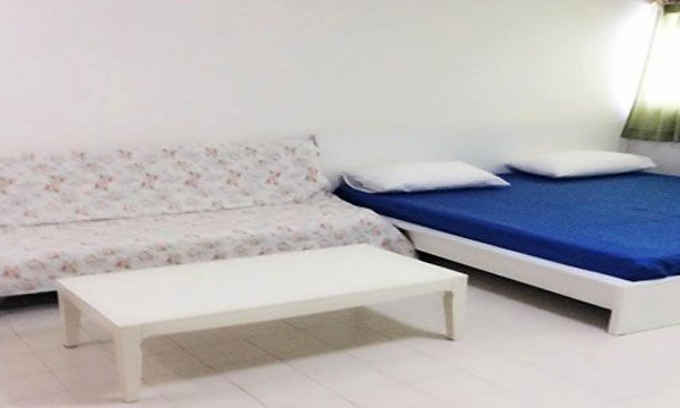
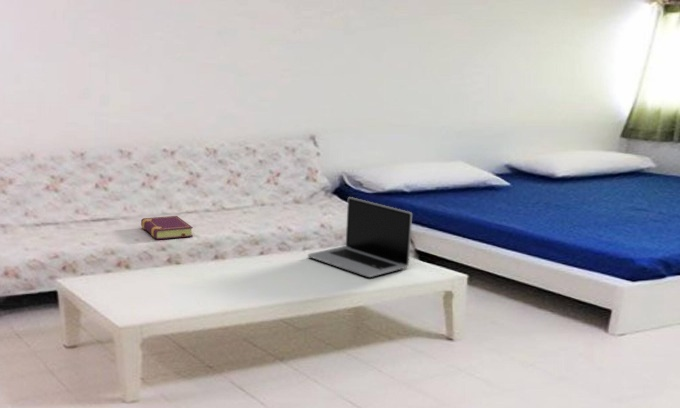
+ laptop [307,196,413,278]
+ book [140,215,194,240]
